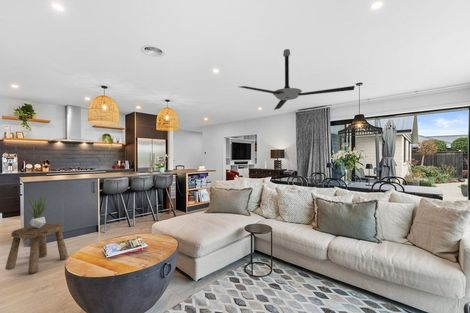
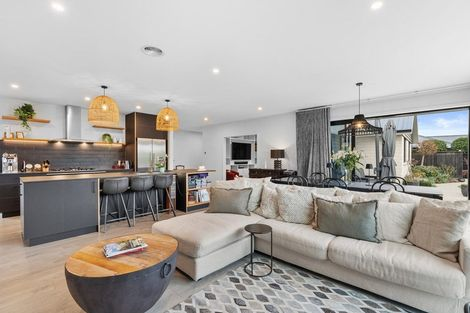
- potted plant [26,195,48,228]
- ceiling fan [239,48,356,111]
- stool [4,222,69,274]
